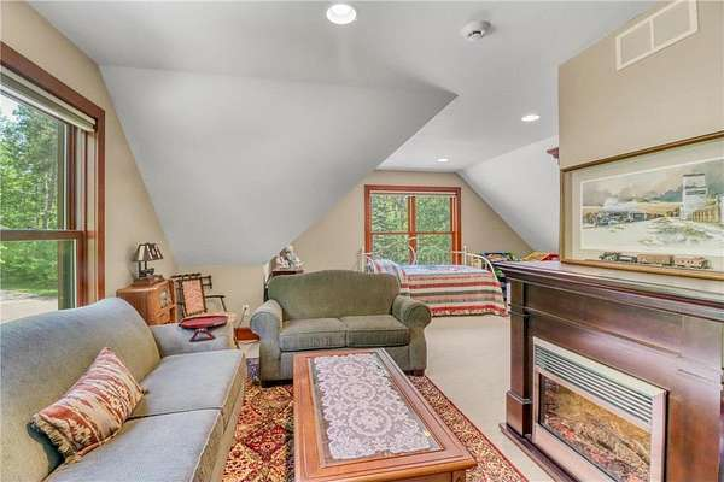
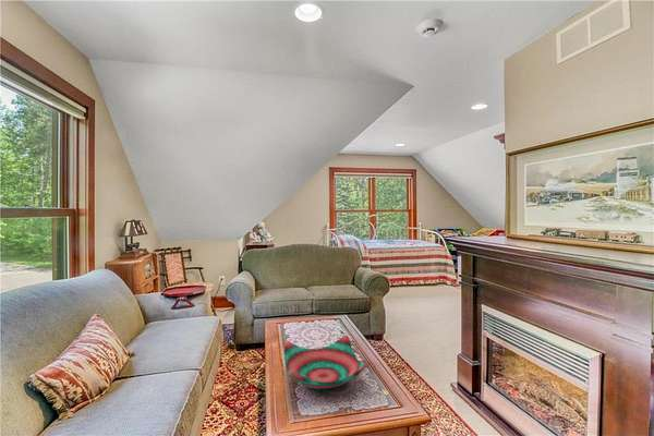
+ decorative bowl [283,334,370,391]
